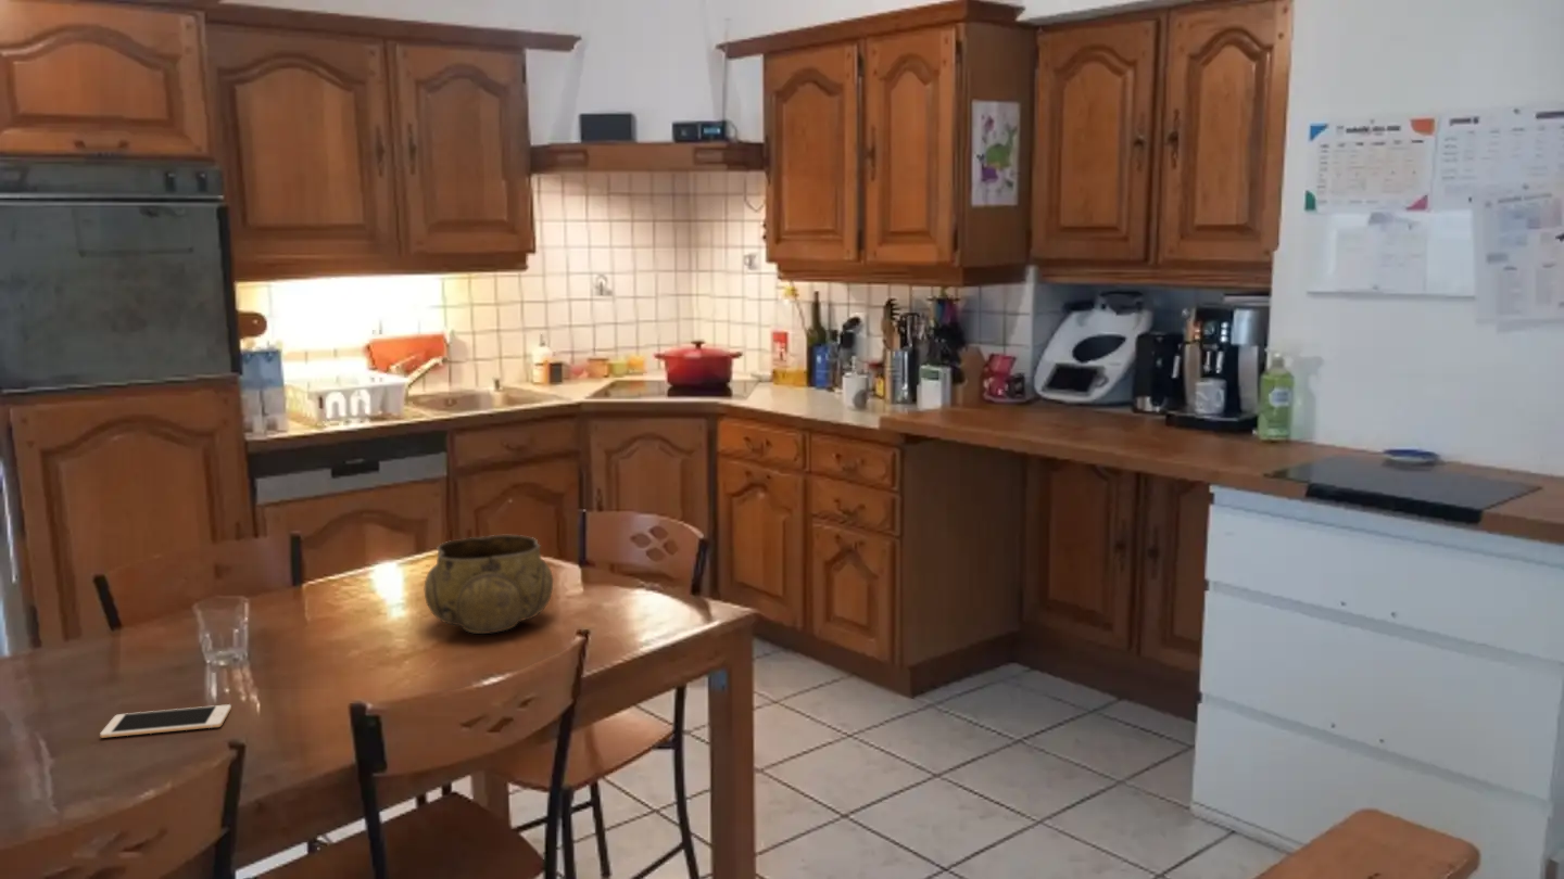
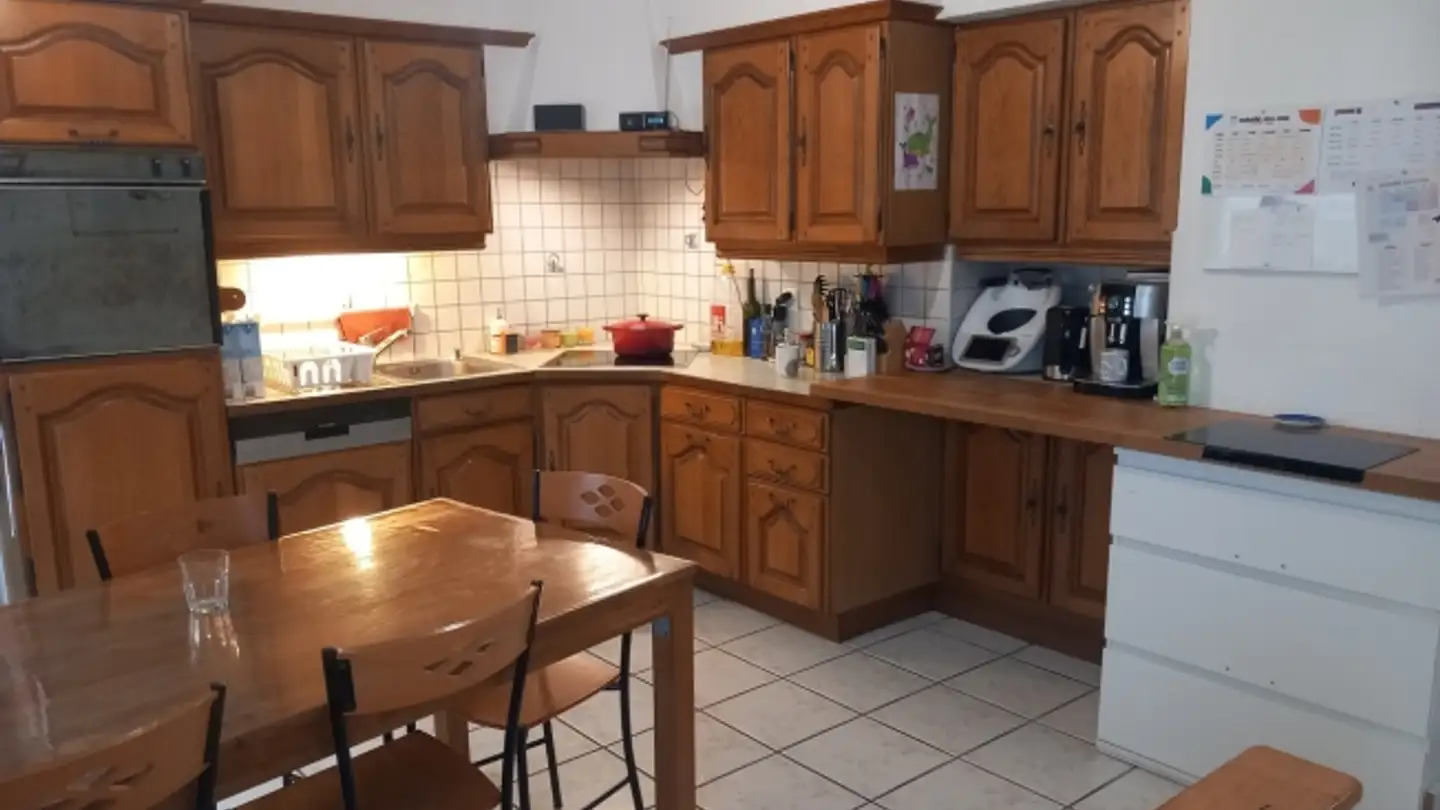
- cell phone [99,703,232,739]
- decorative bowl [424,534,554,635]
